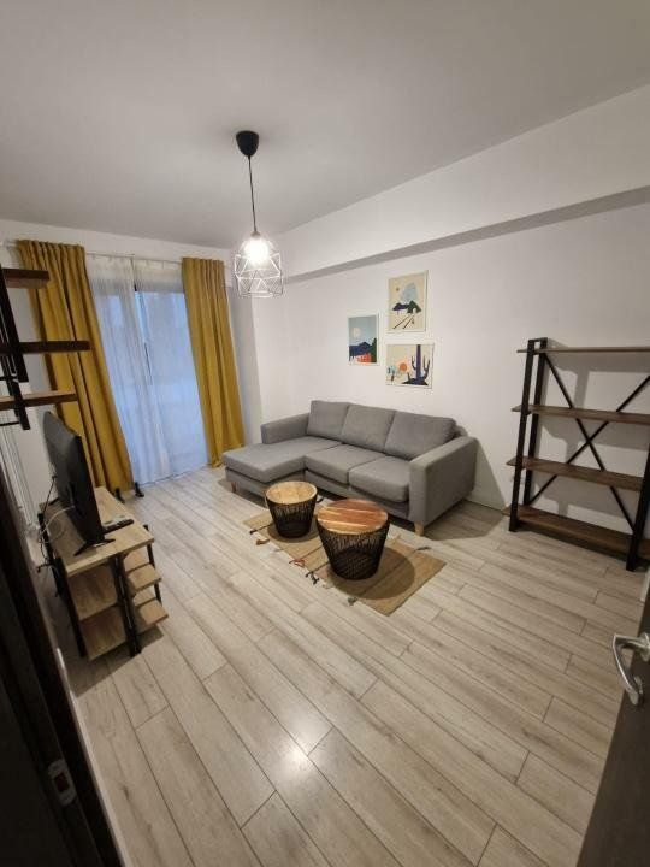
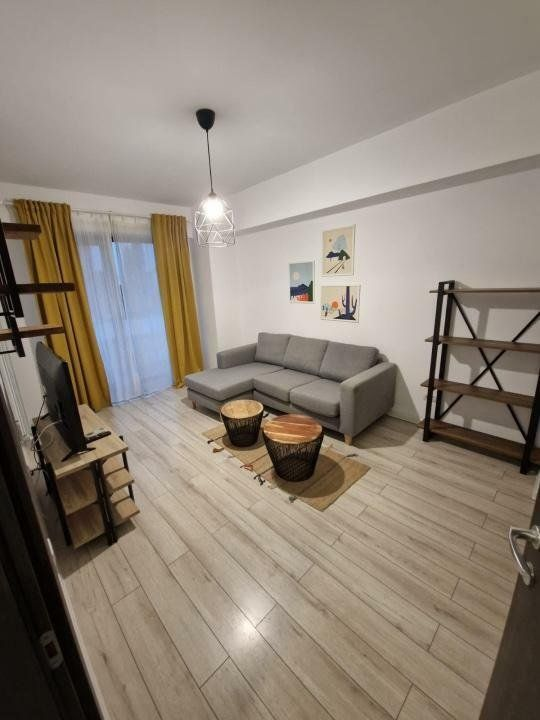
- boots [113,480,146,505]
